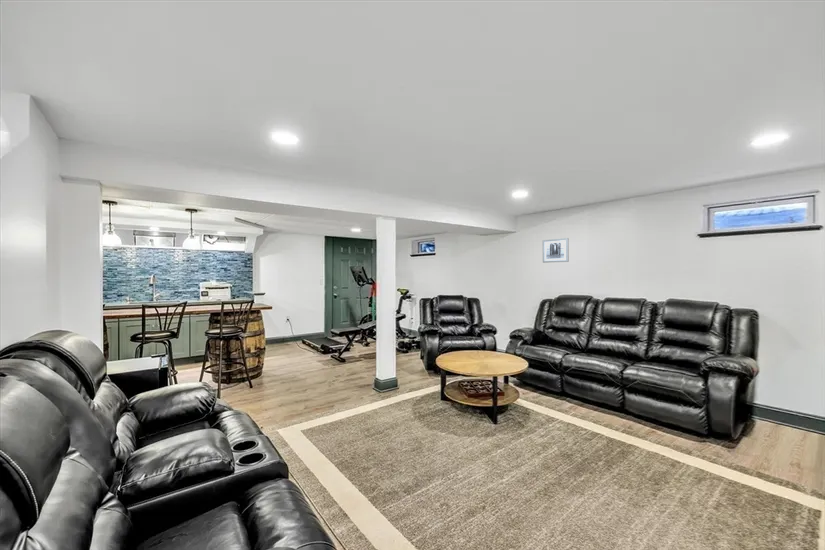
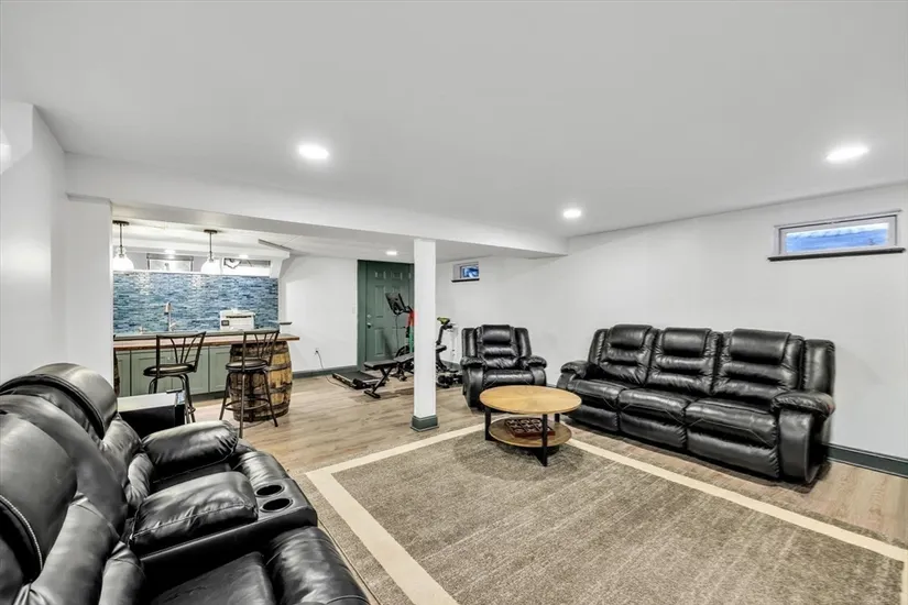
- wall art [542,237,570,264]
